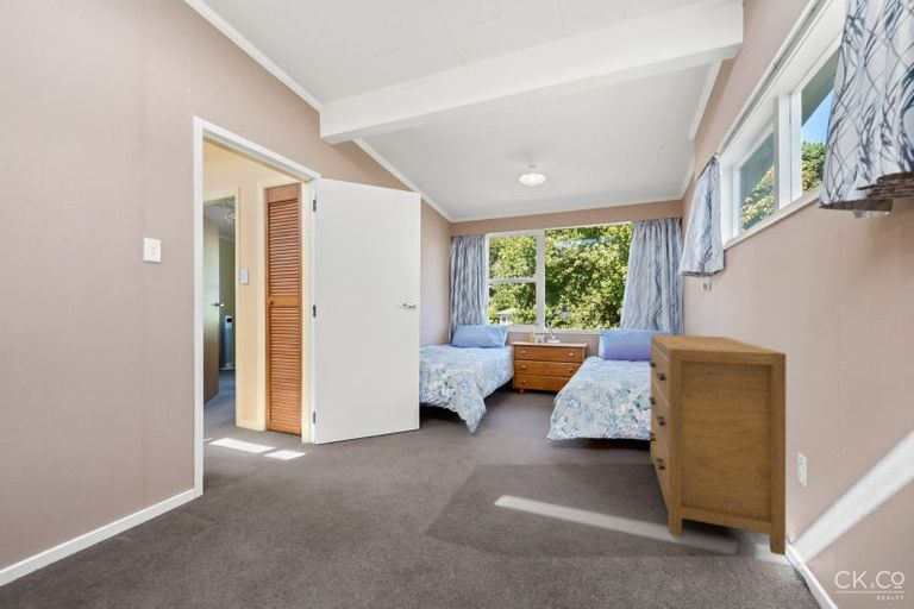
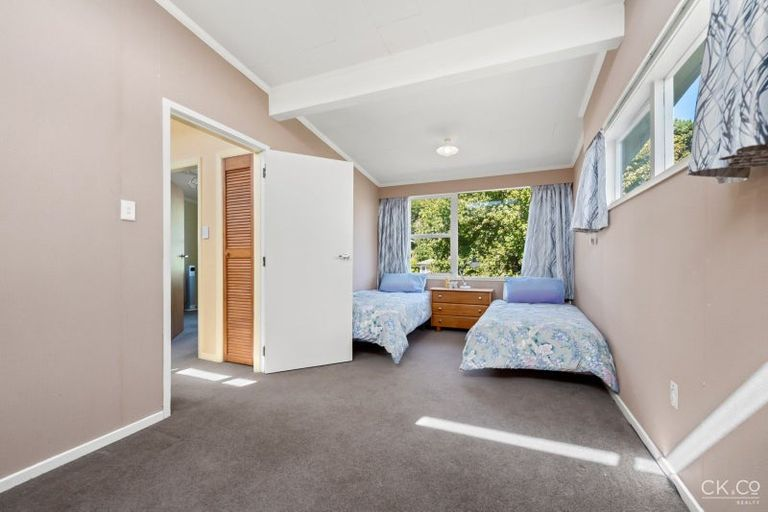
- dresser [647,333,787,557]
